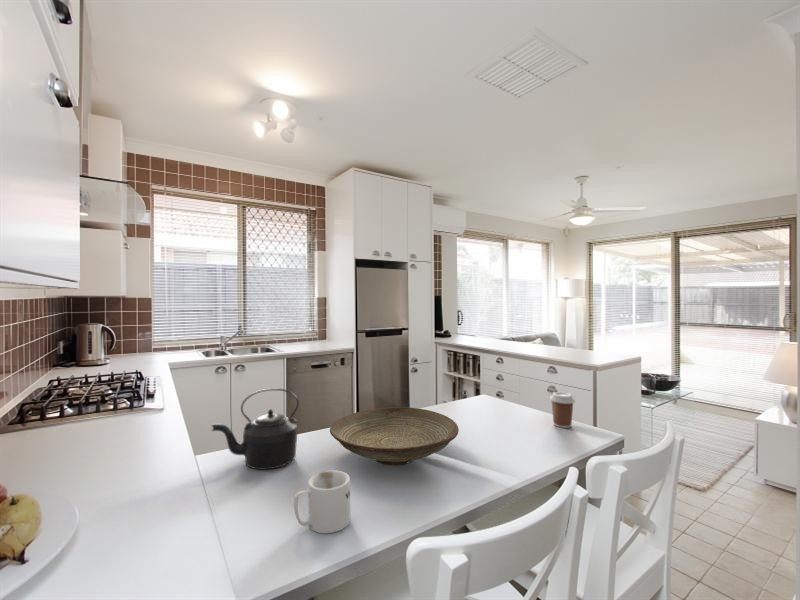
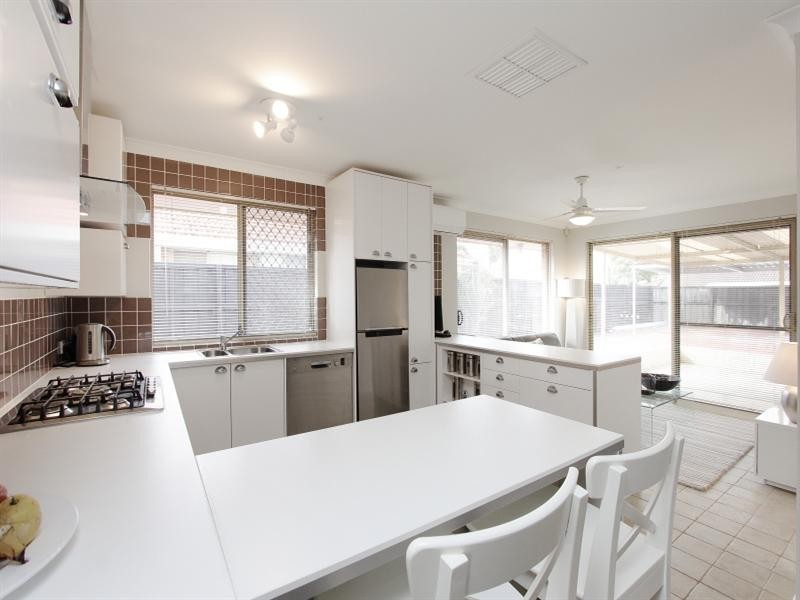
- kettle [211,388,300,470]
- decorative bowl [329,406,460,467]
- coffee cup [549,391,576,429]
- mug [293,470,351,534]
